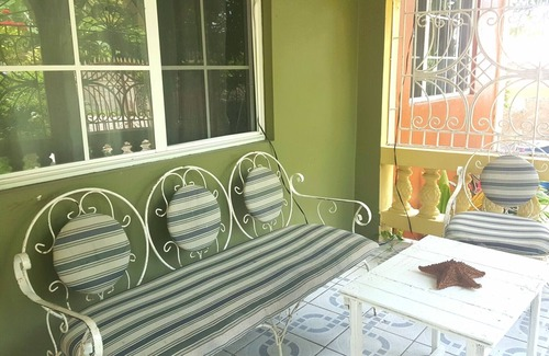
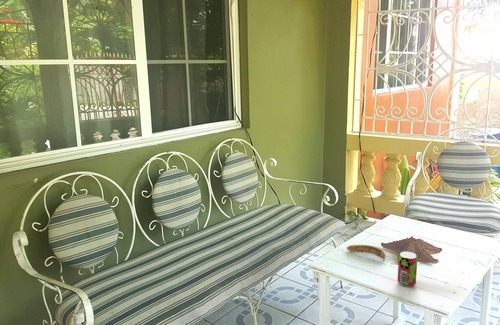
+ banana [346,244,386,262]
+ beverage can [397,251,418,288]
